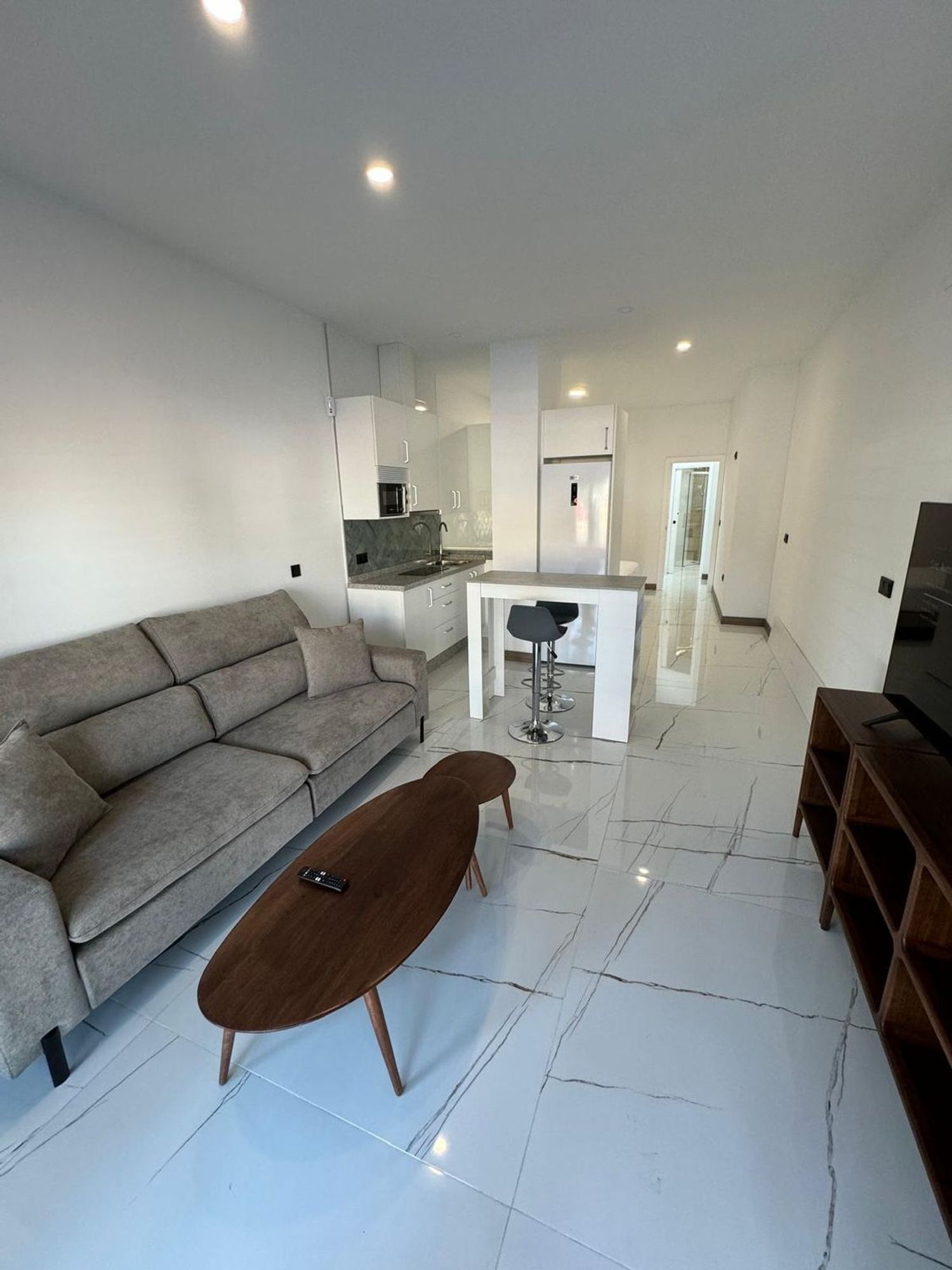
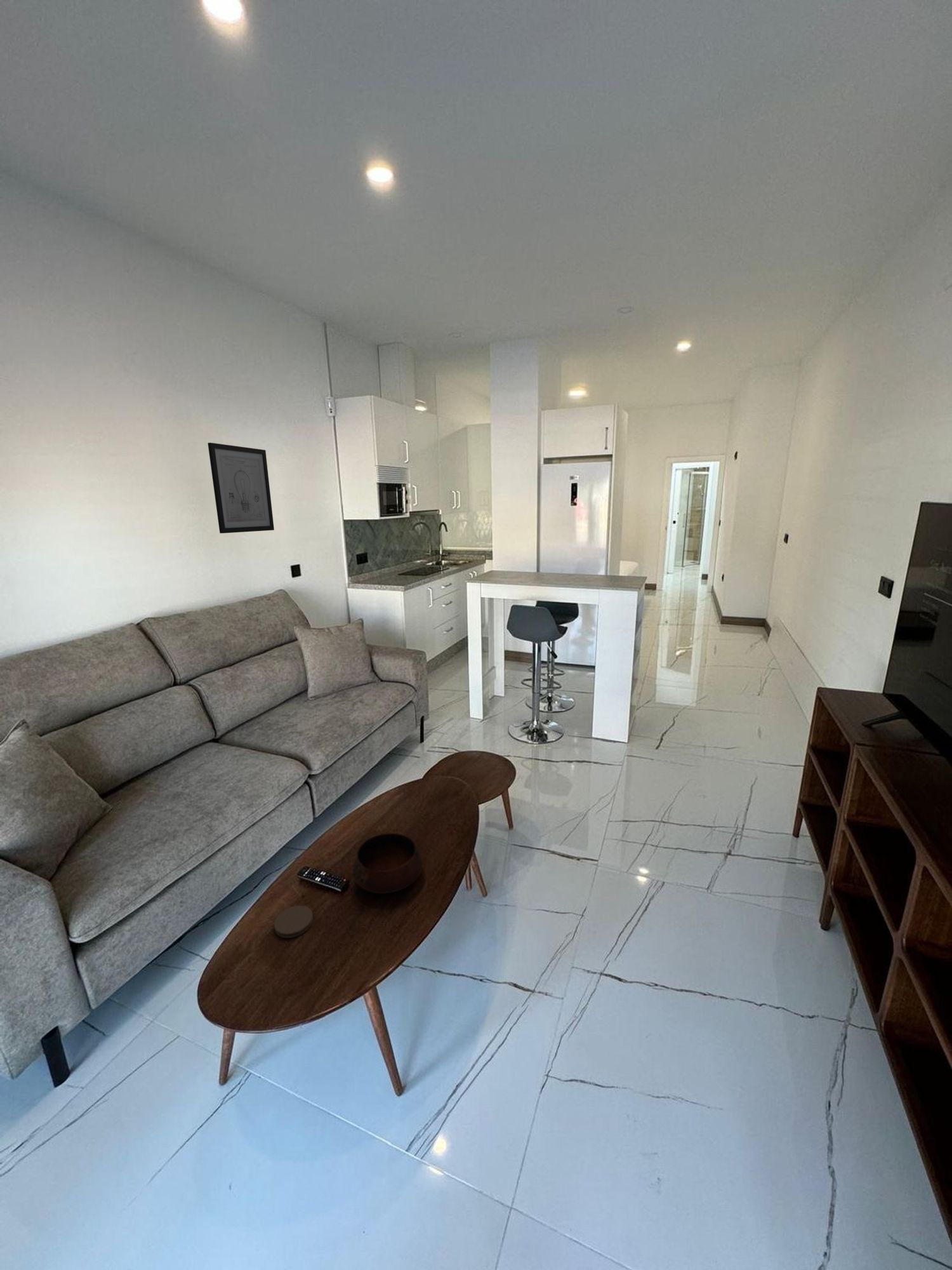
+ bowl [352,832,423,894]
+ coaster [274,905,314,939]
+ wall art [208,442,275,534]
